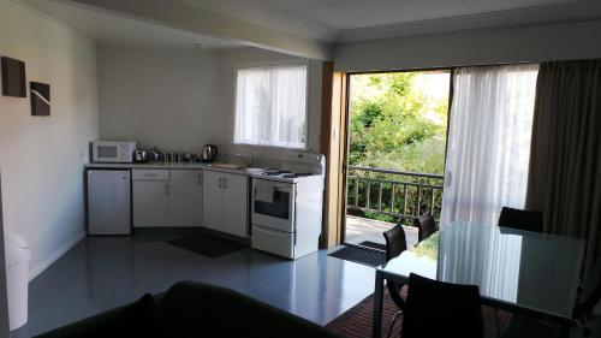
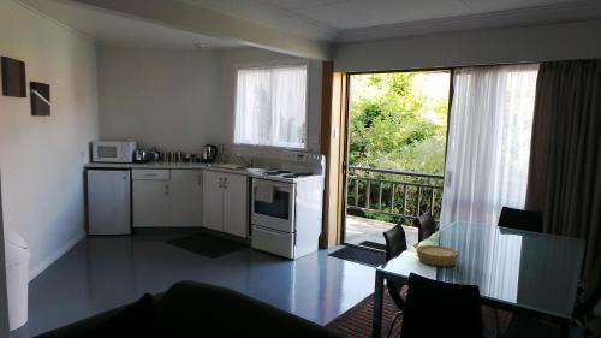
+ bowl [415,244,460,268]
